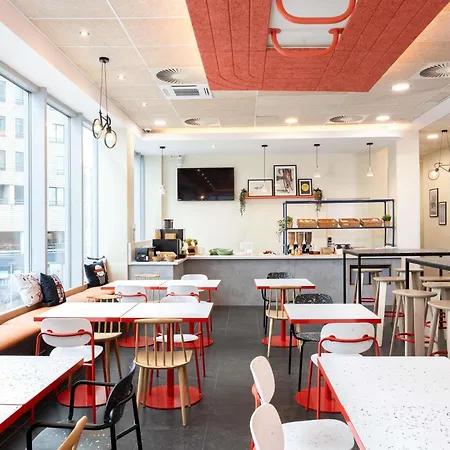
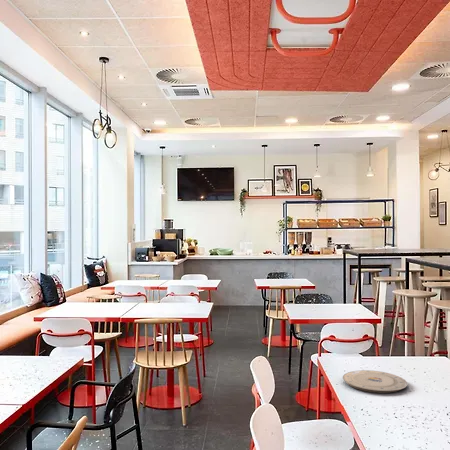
+ plate [342,369,408,394]
